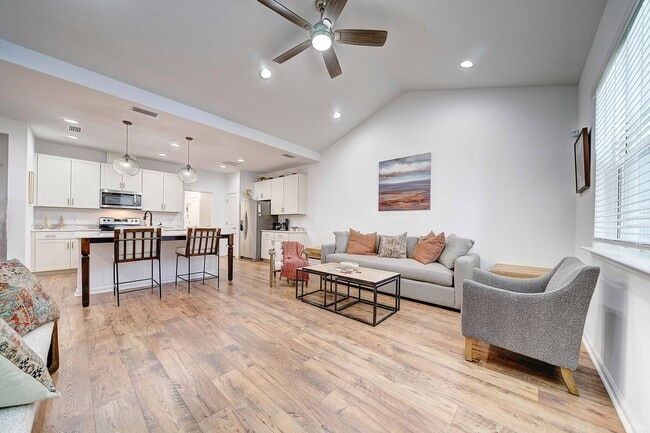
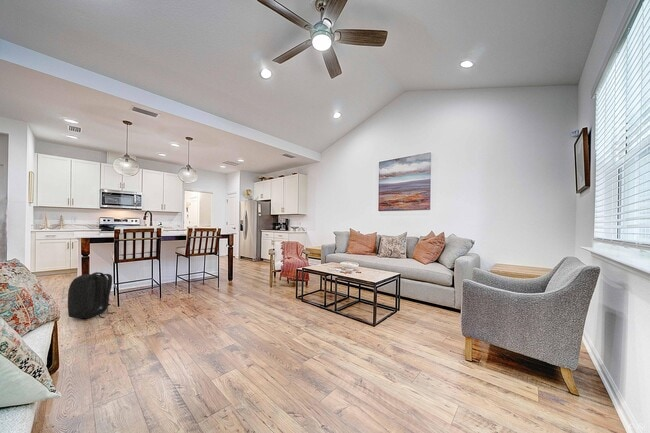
+ backpack [67,271,116,319]
